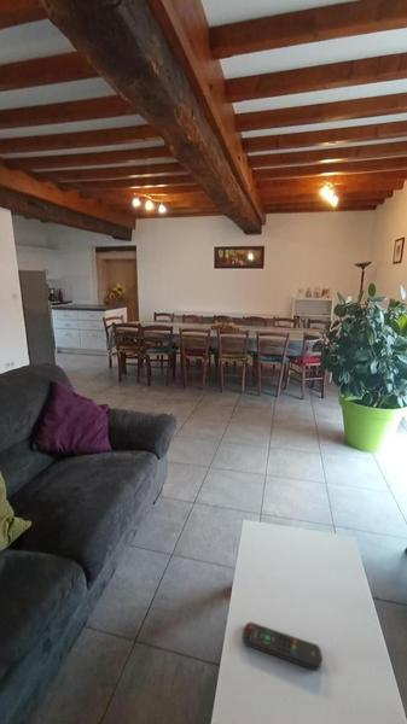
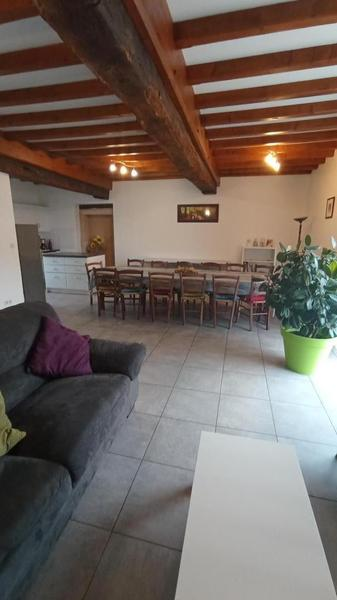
- remote control [242,621,324,672]
